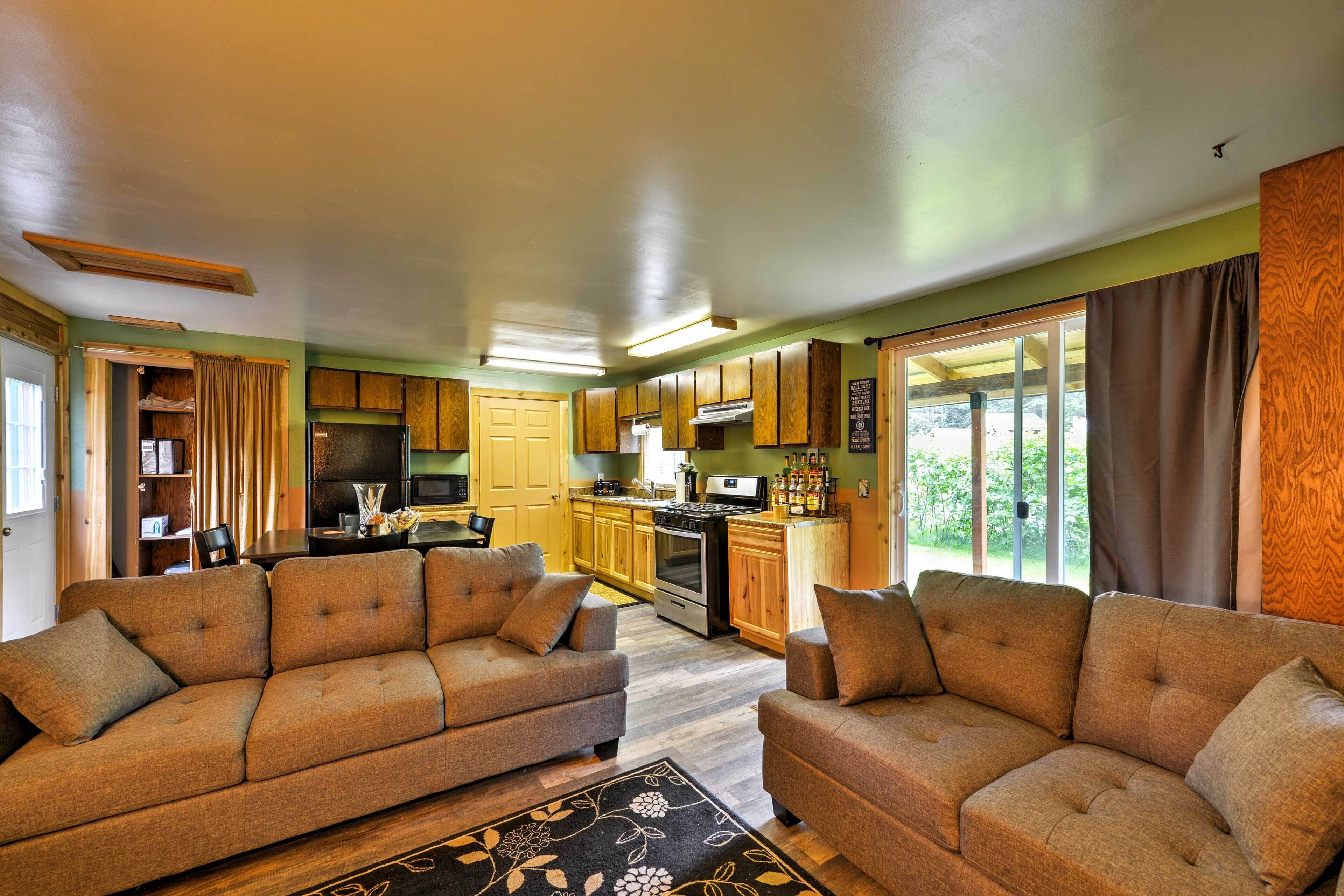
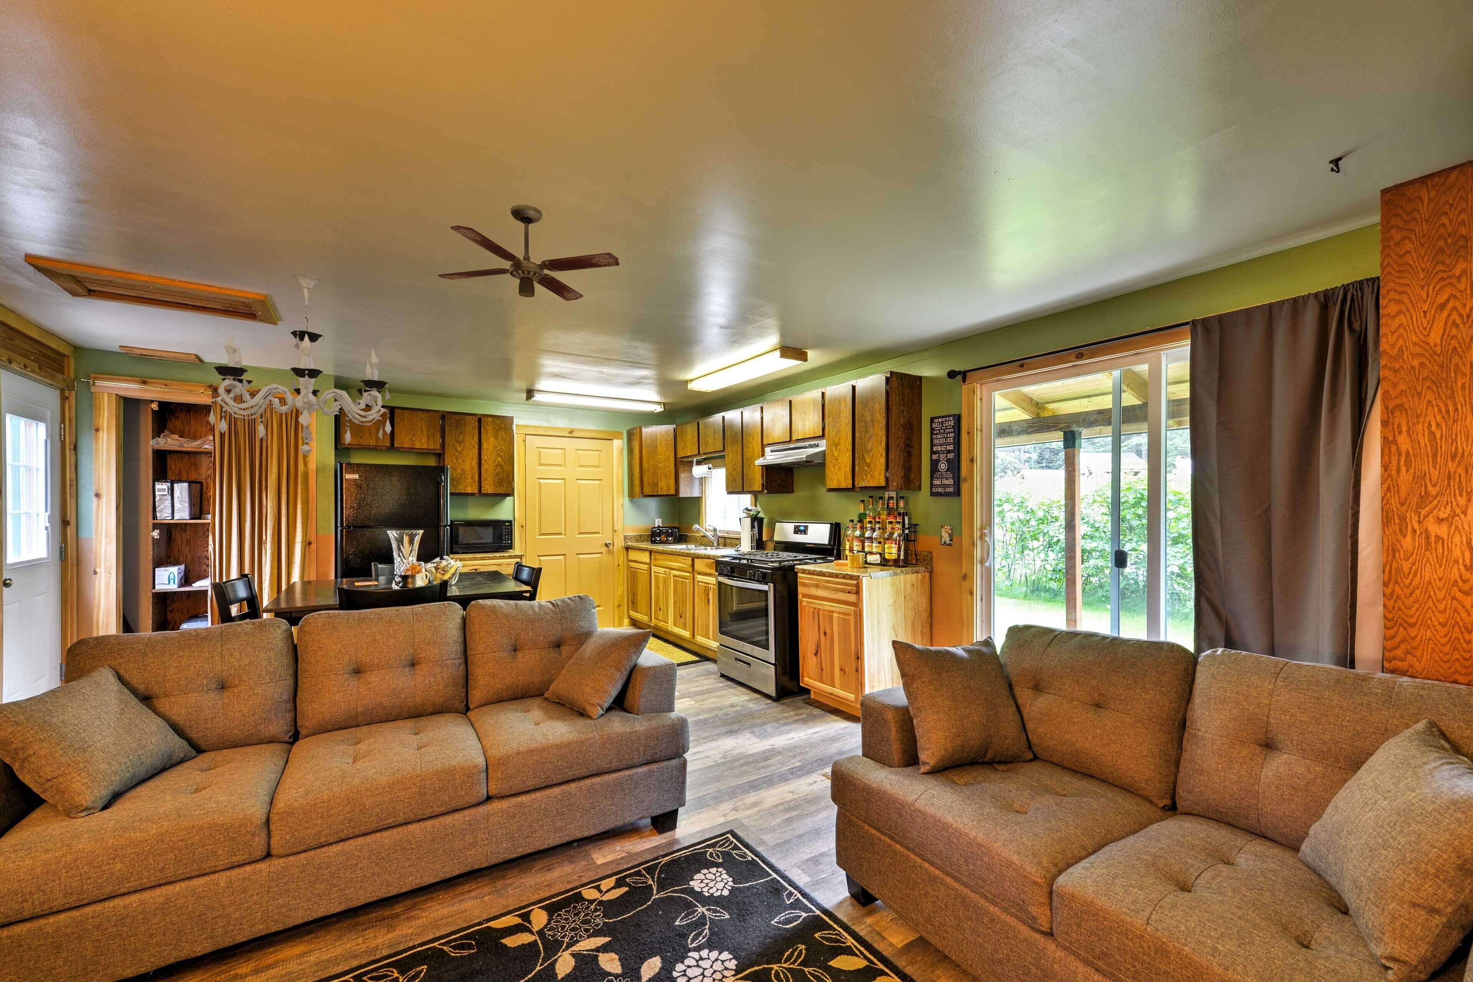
+ chandelier [208,274,392,456]
+ ceiling fan [437,205,620,301]
